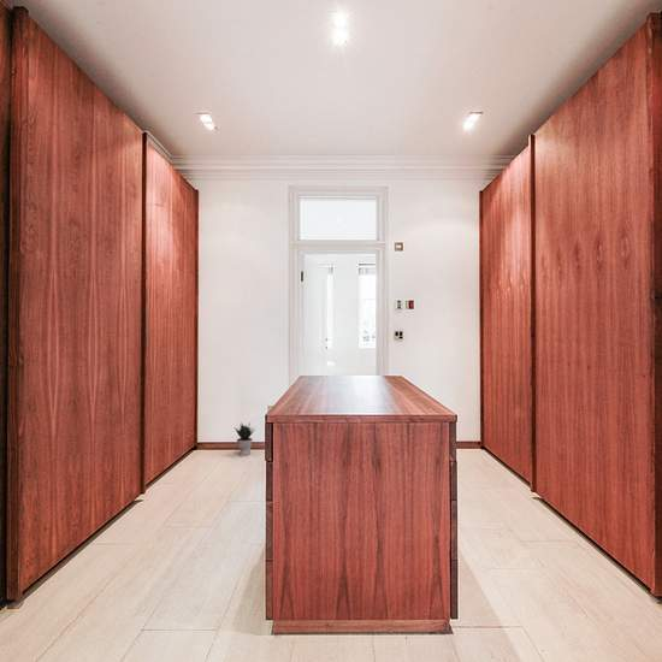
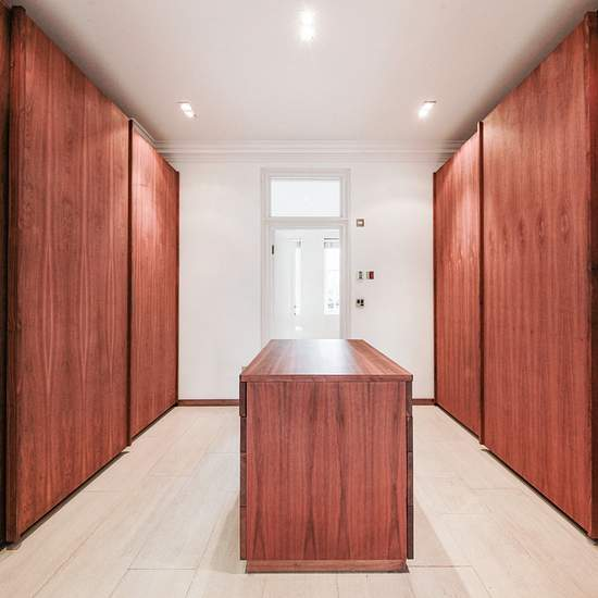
- potted plant [234,421,255,456]
